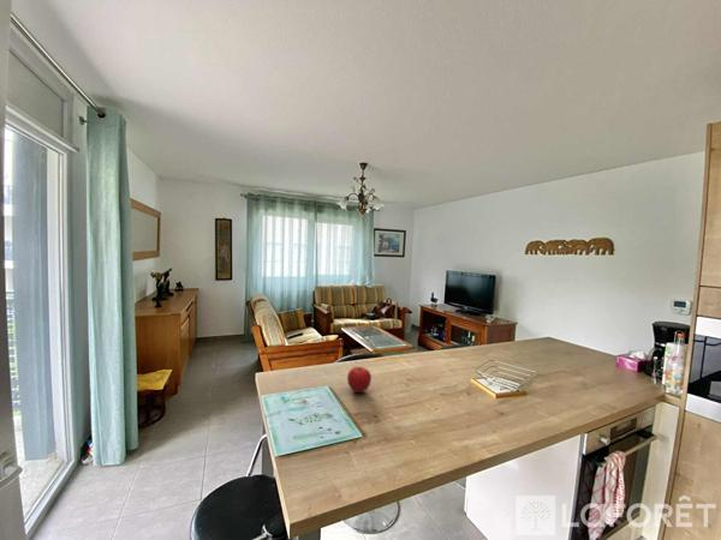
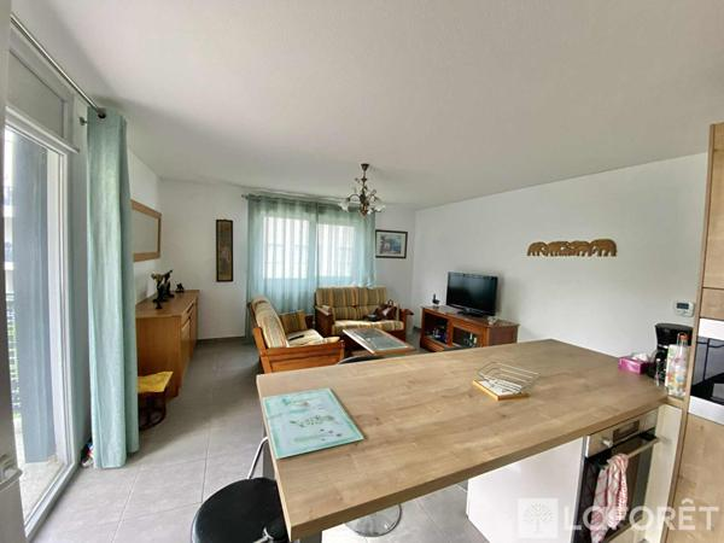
- fruit [346,366,373,394]
